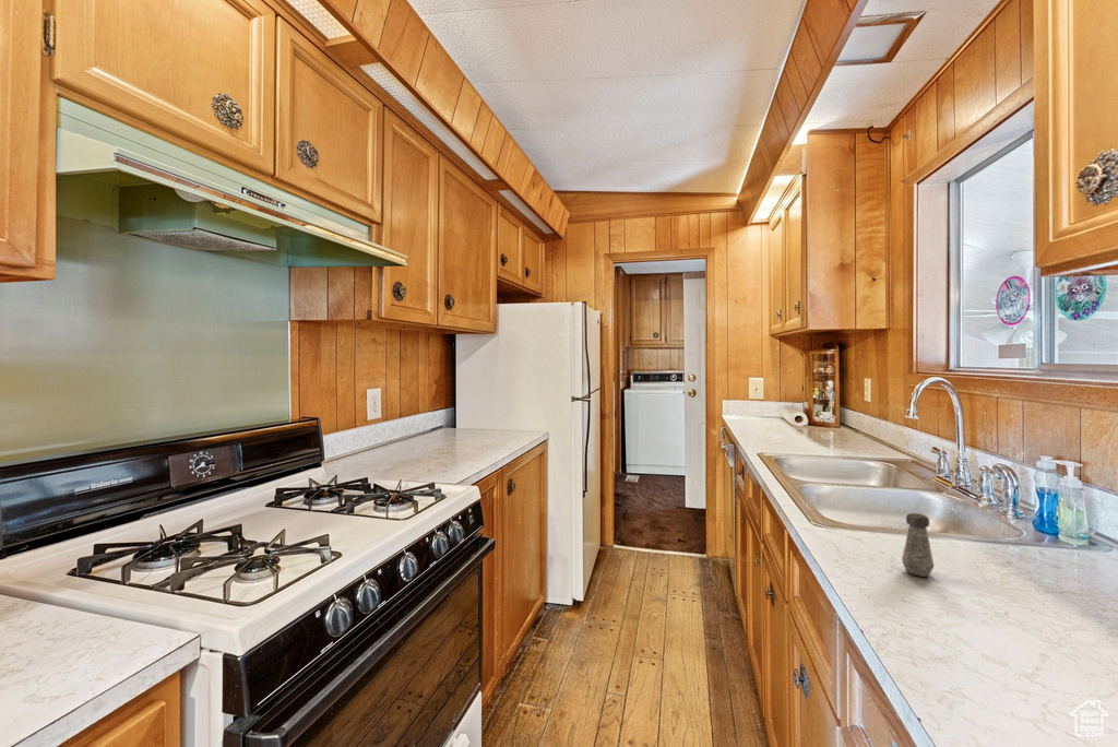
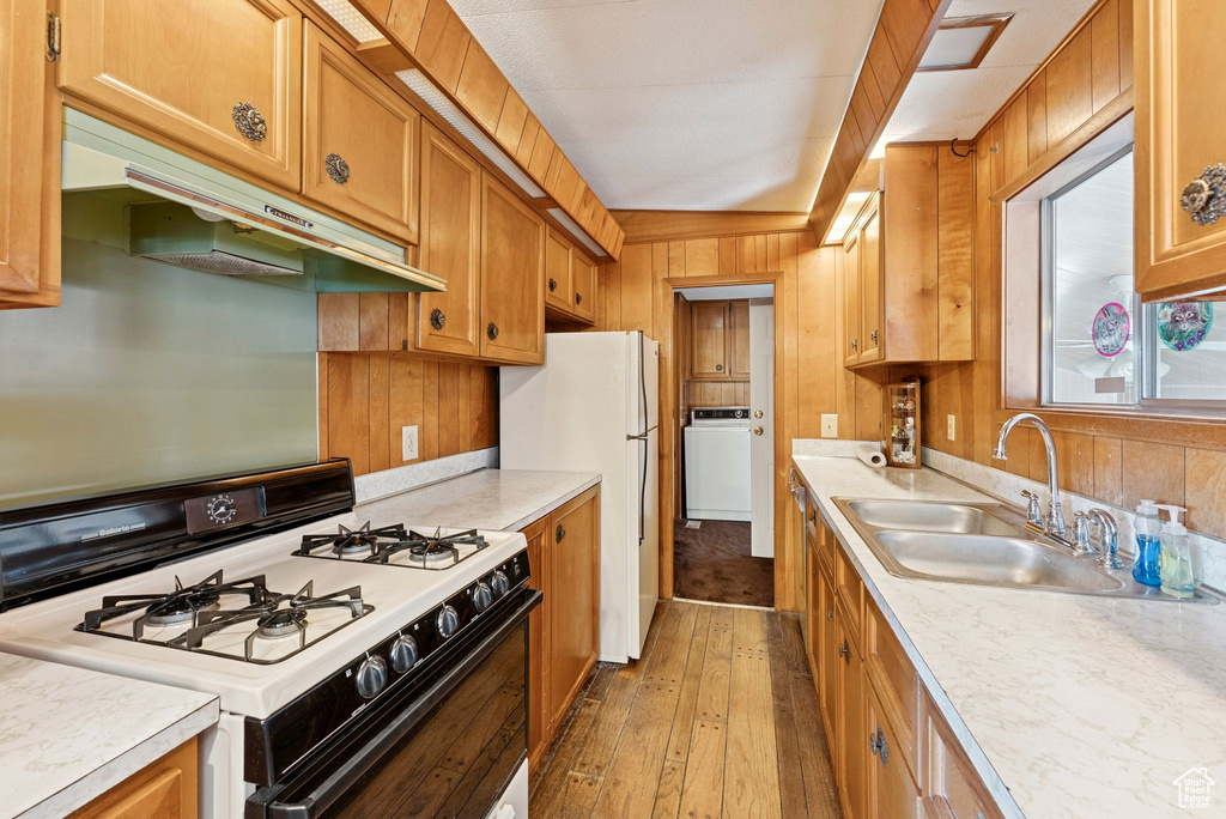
- salt shaker [901,512,935,578]
